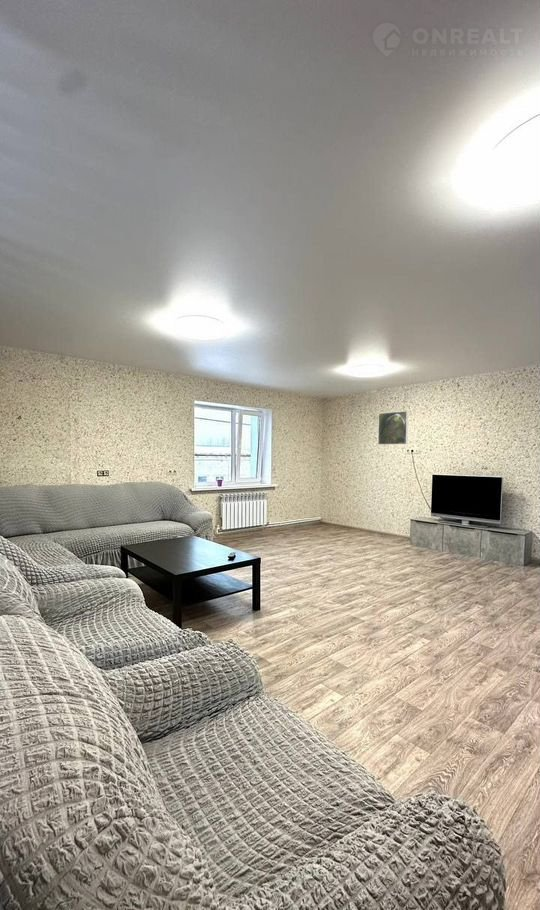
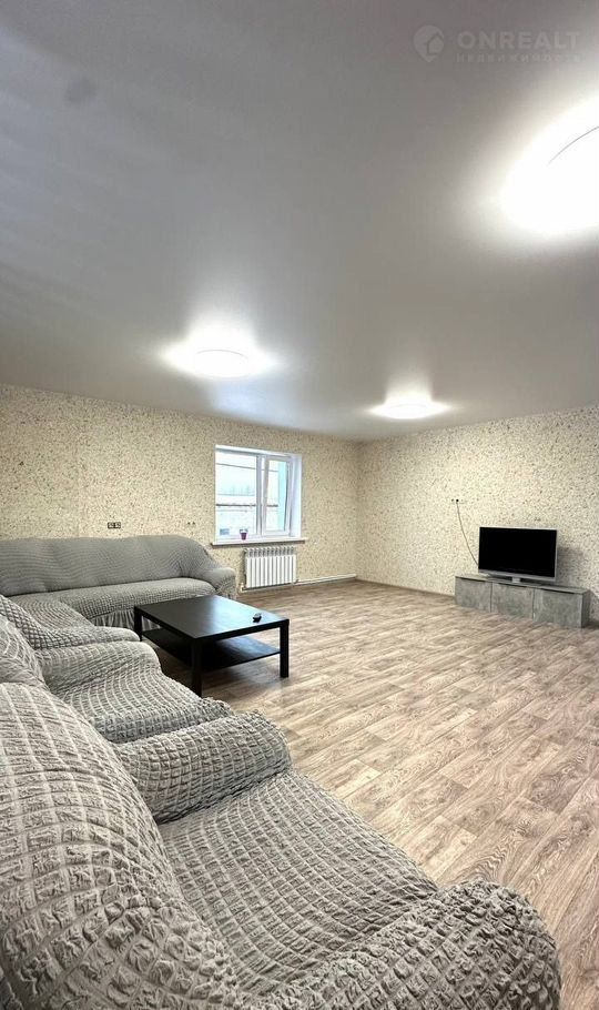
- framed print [377,410,409,446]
